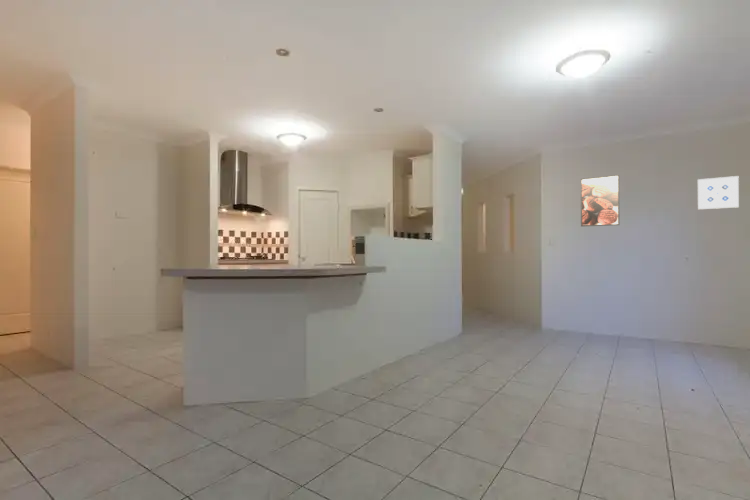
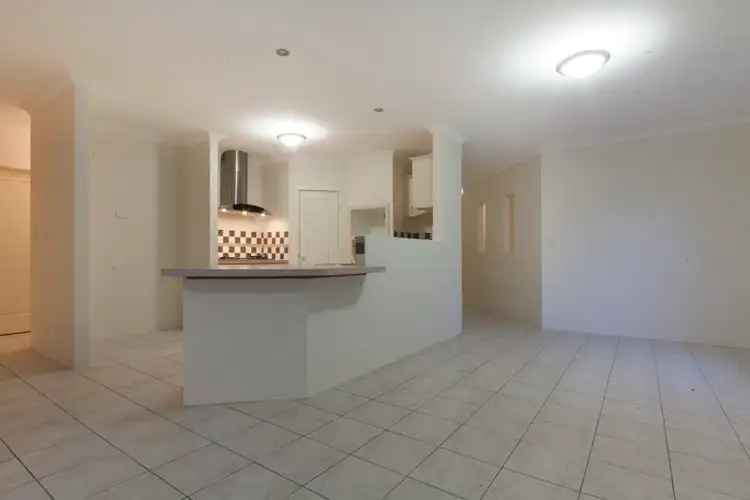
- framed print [580,174,620,227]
- wall art [697,175,740,210]
